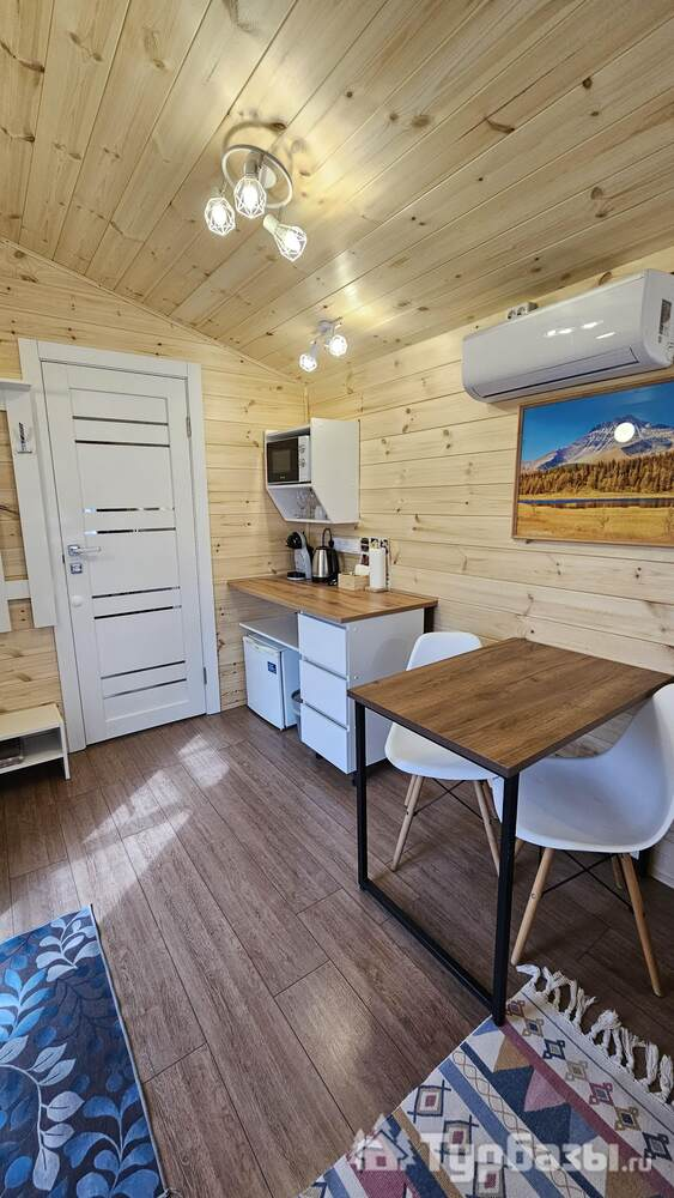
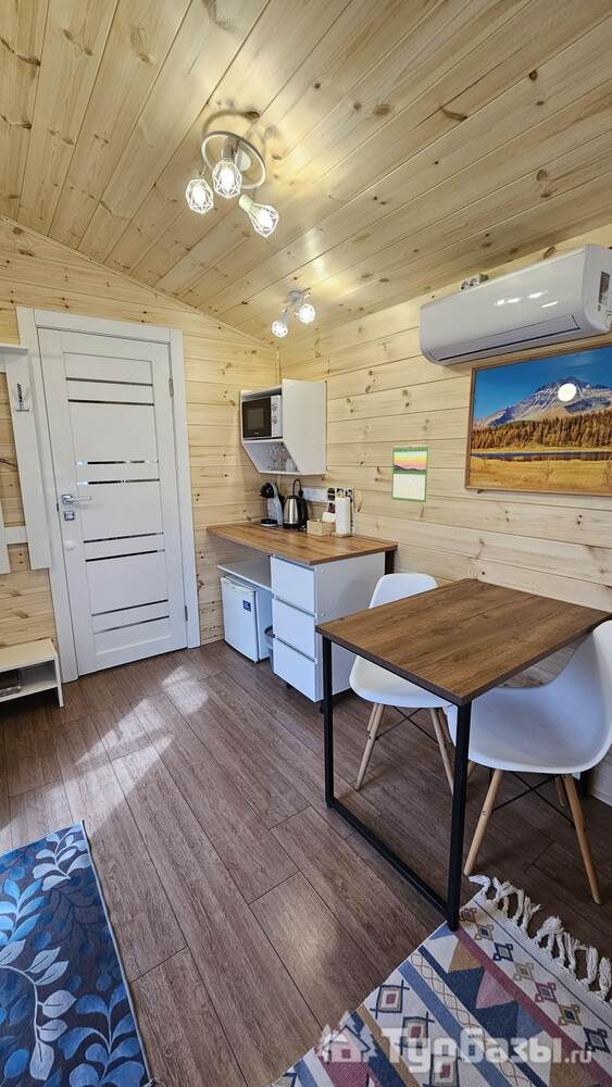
+ calendar [390,443,430,503]
